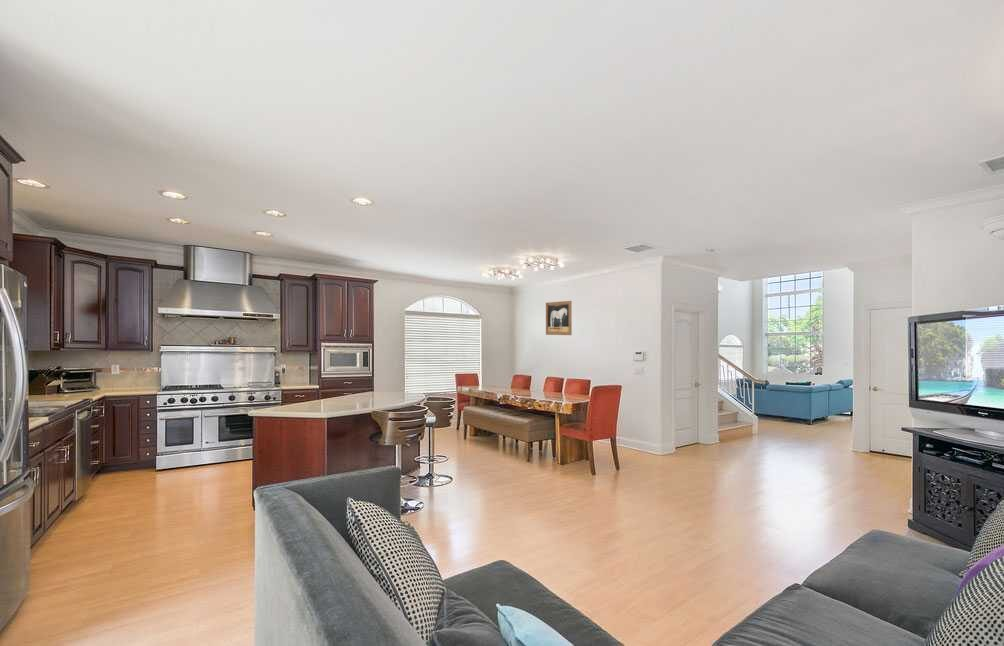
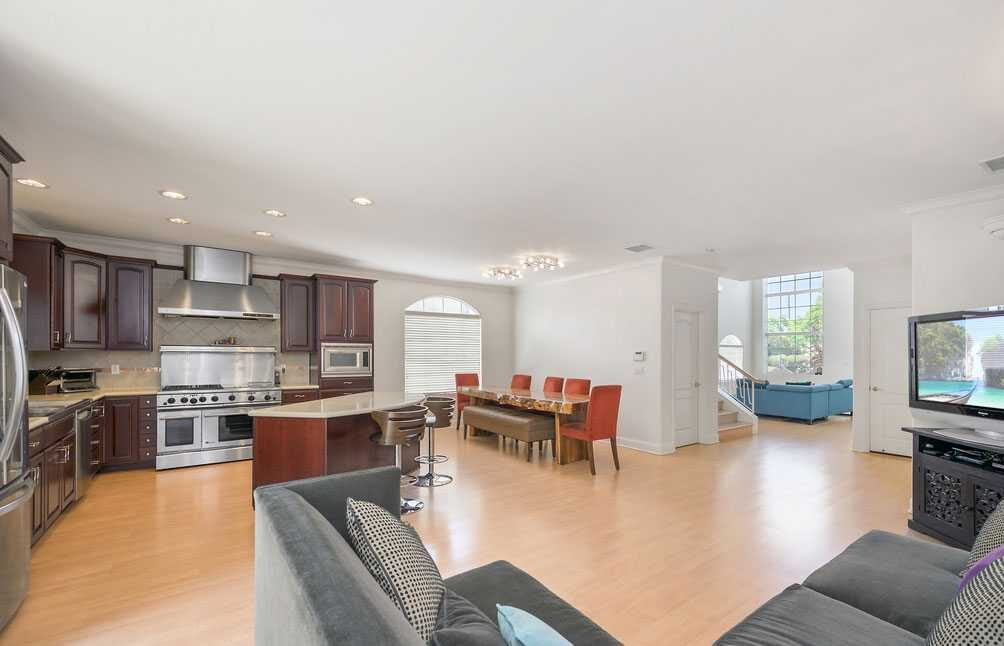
- wall art [545,300,573,336]
